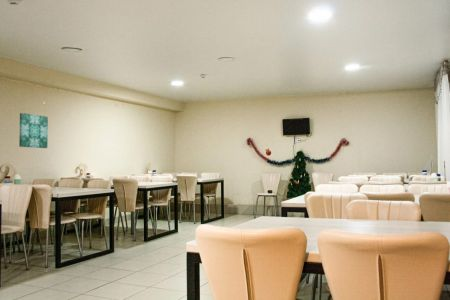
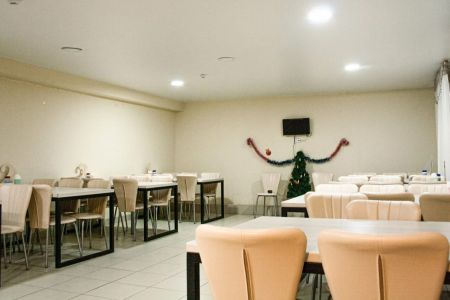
- wall art [18,112,49,149]
